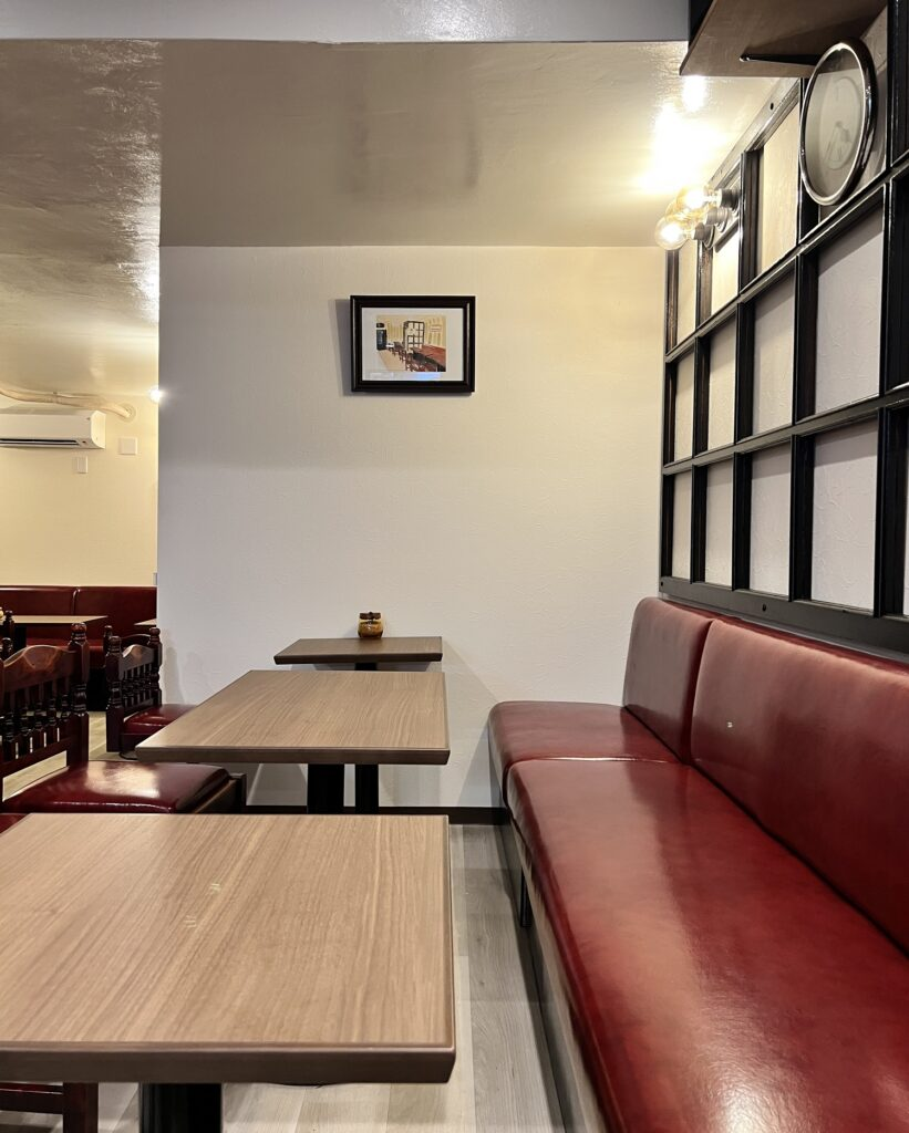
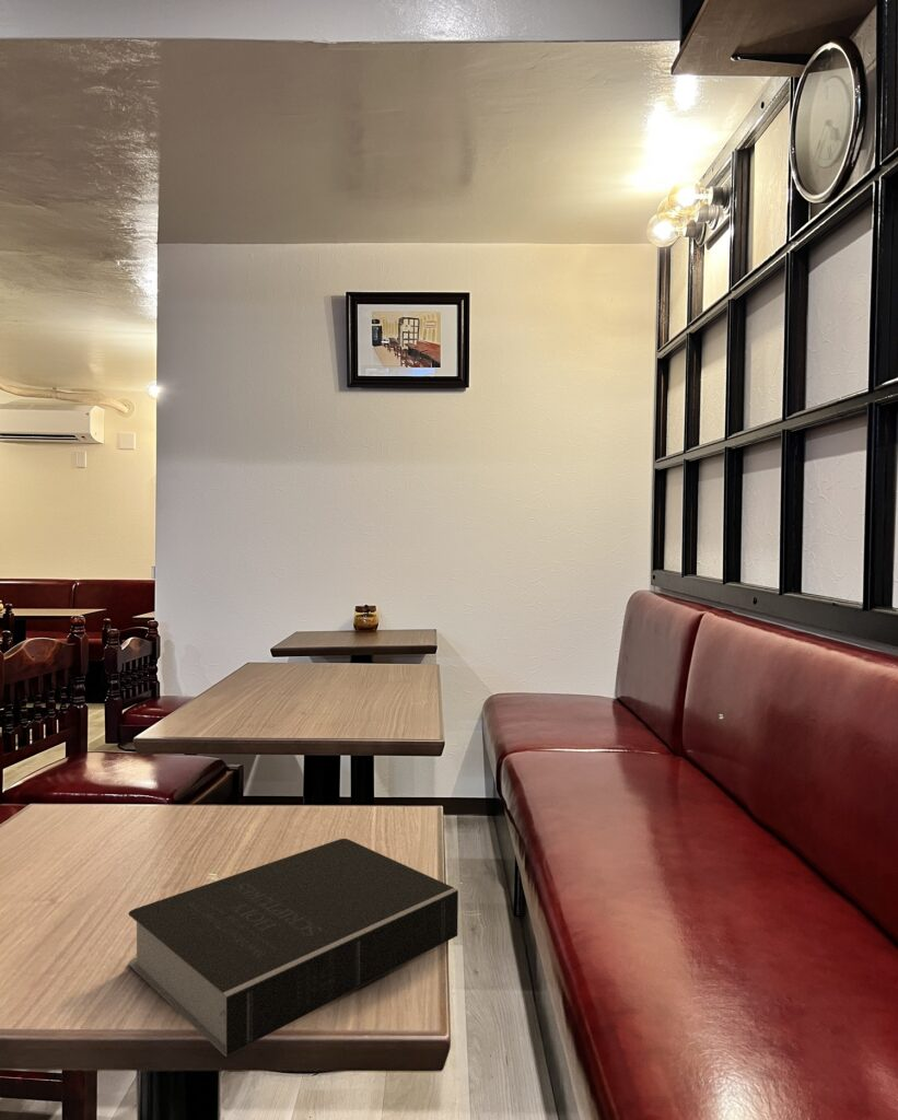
+ book [128,838,482,1058]
